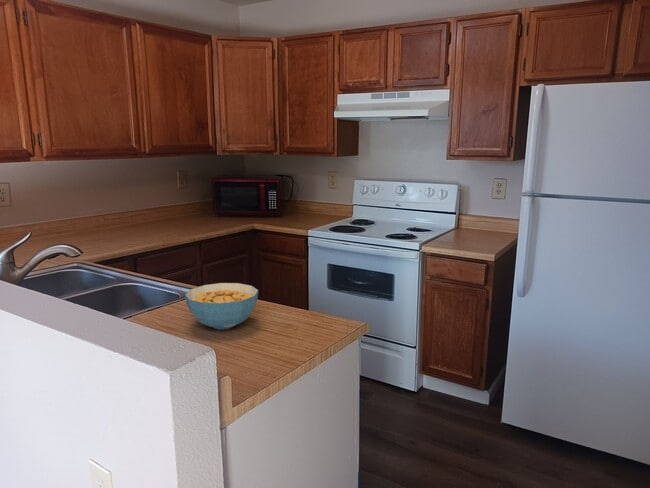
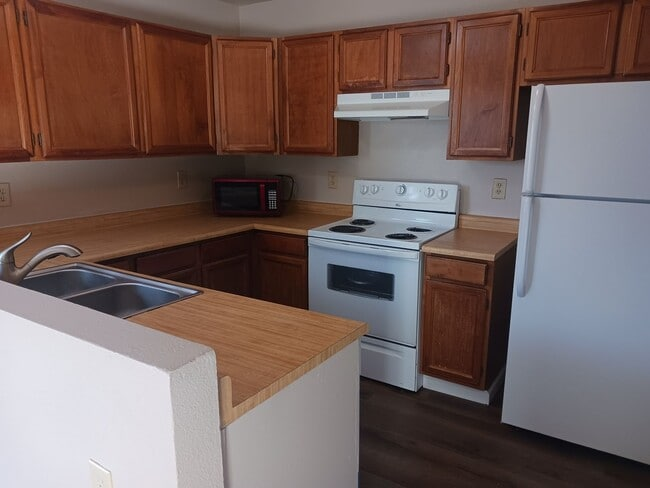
- cereal bowl [184,282,259,330]
